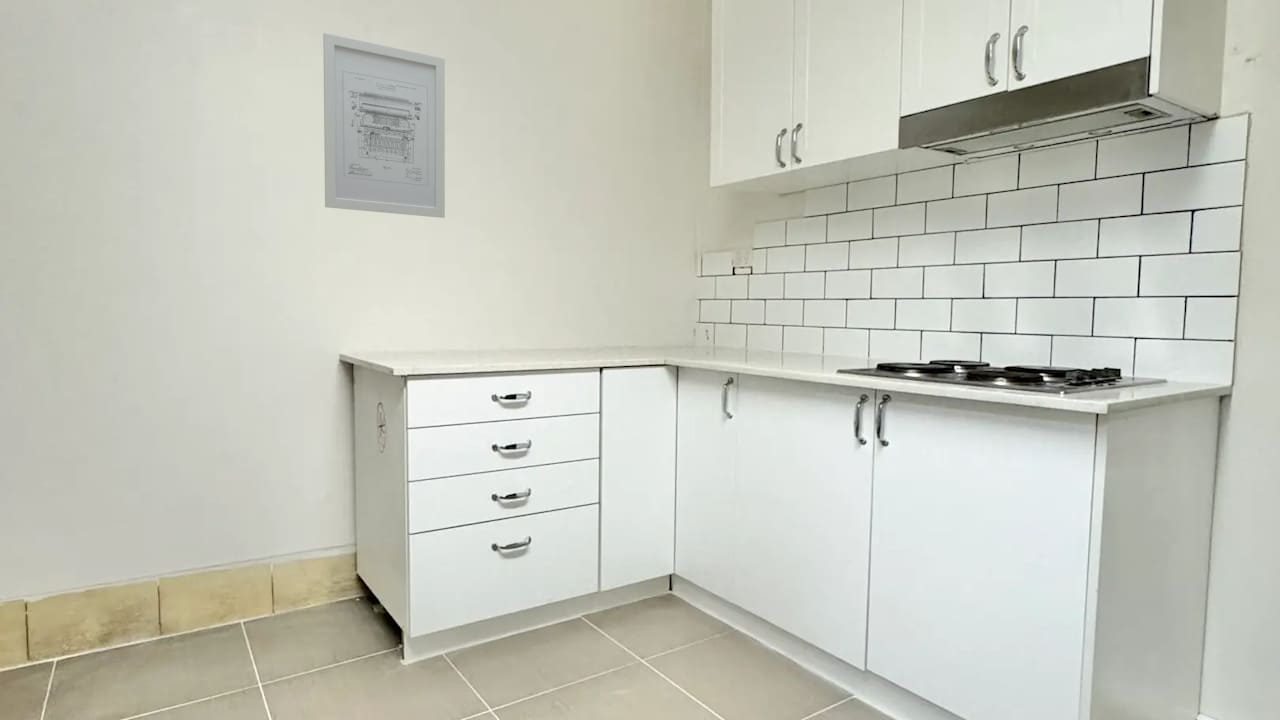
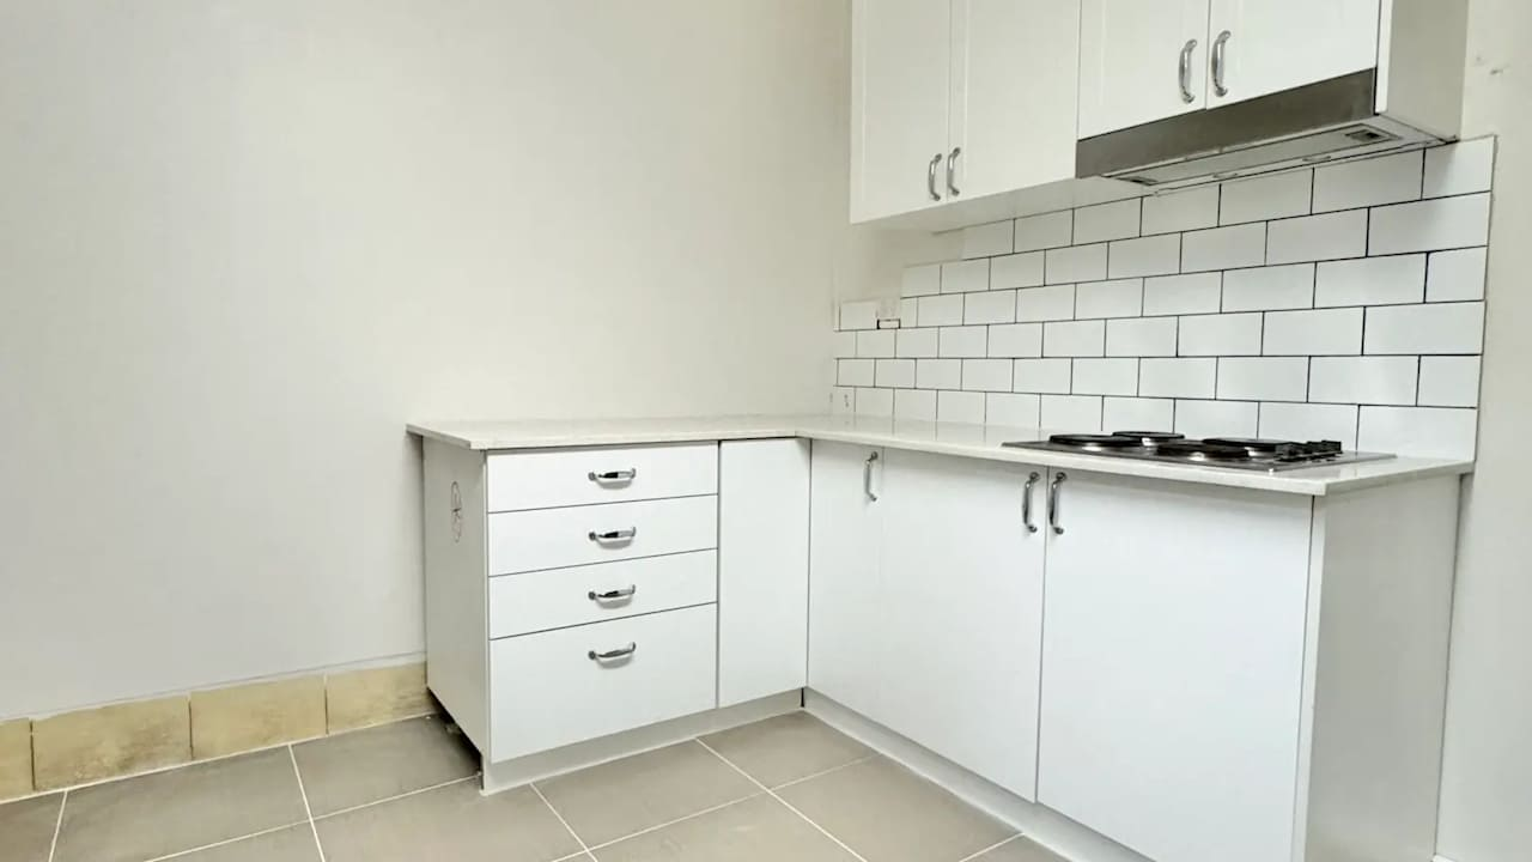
- wall art [322,32,446,219]
